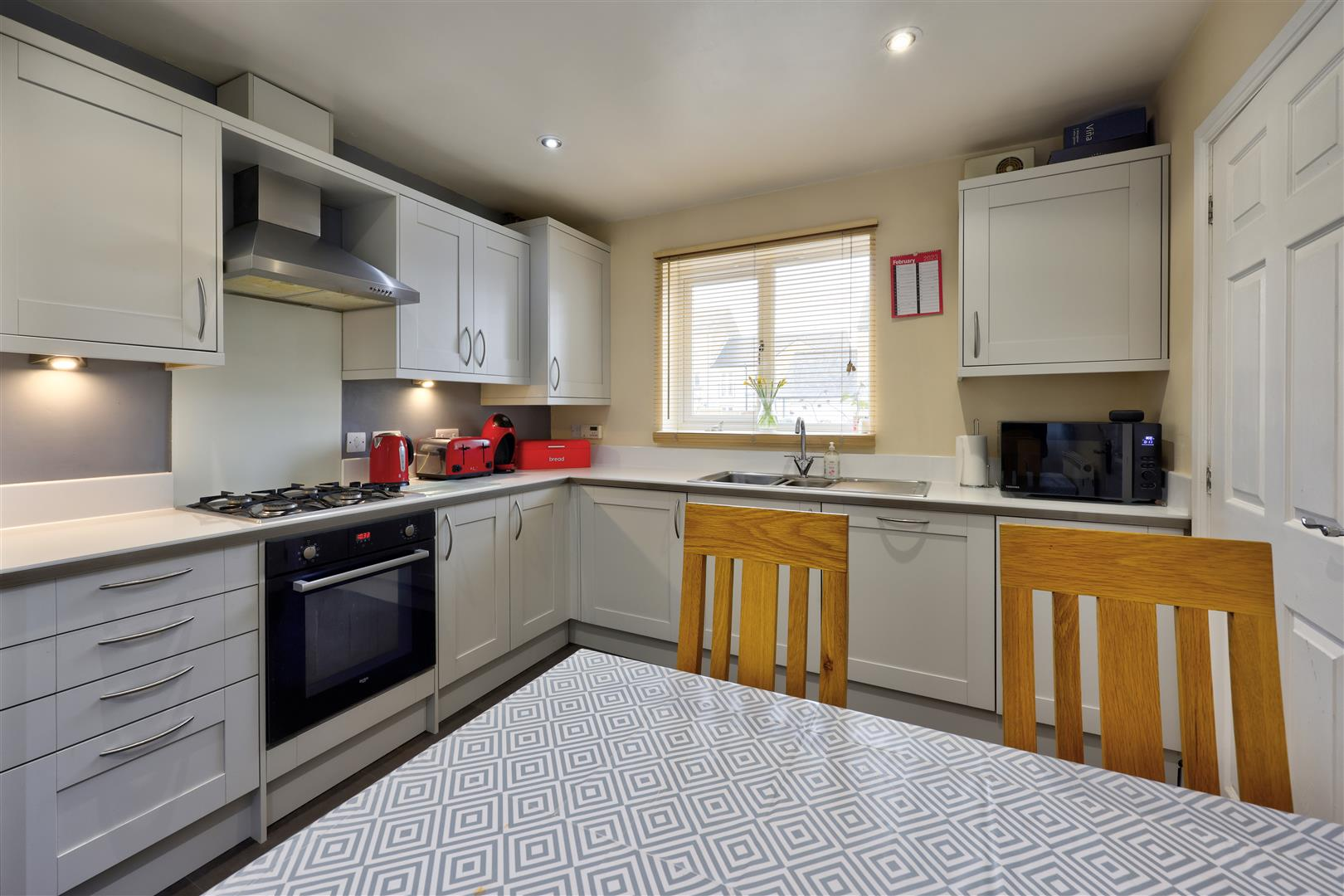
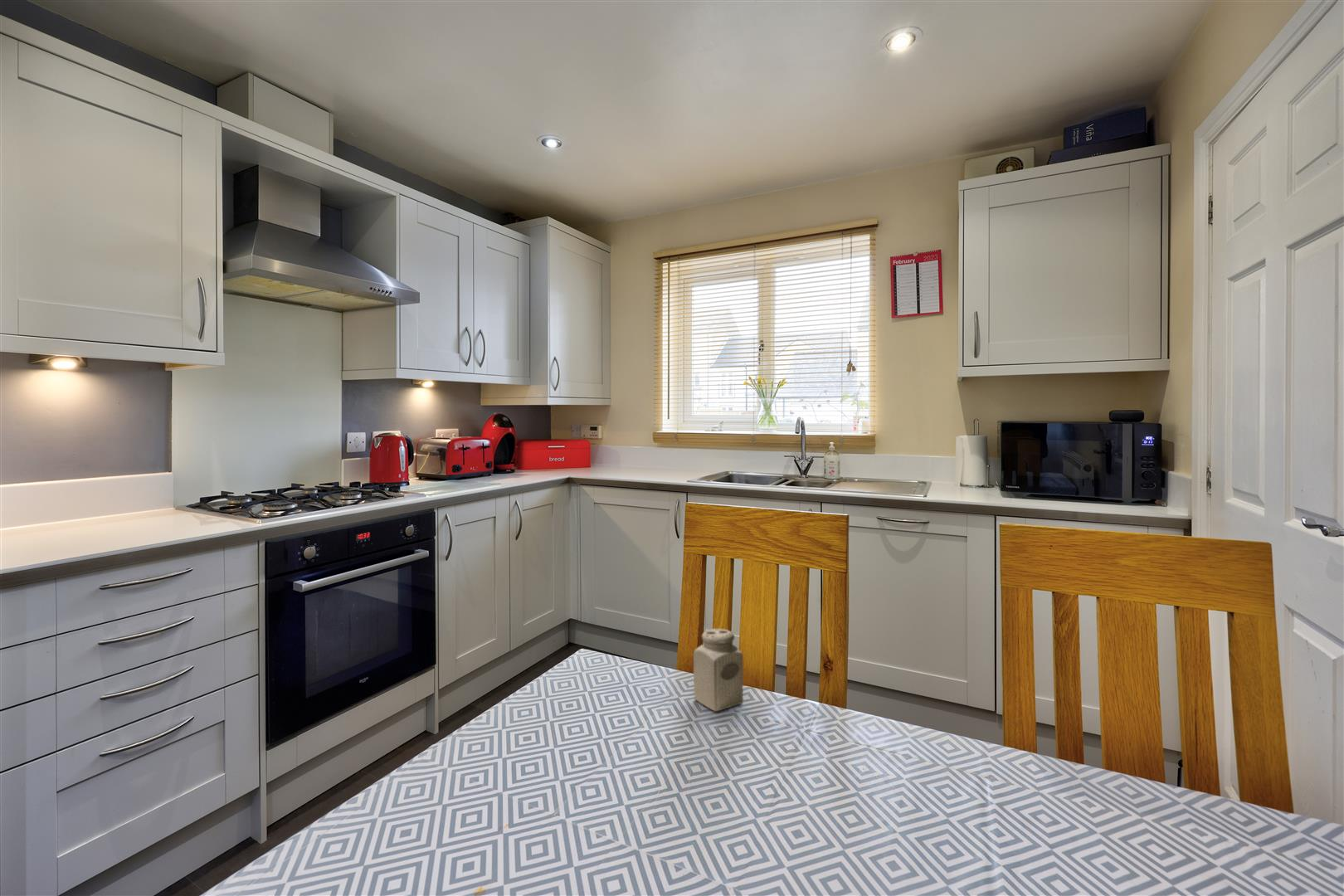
+ salt shaker [693,628,744,712]
